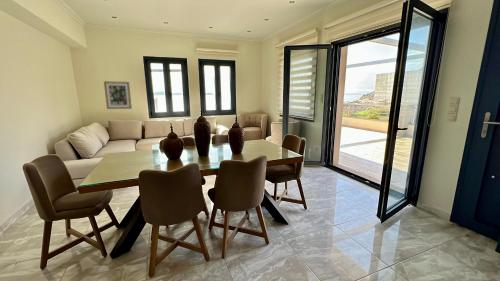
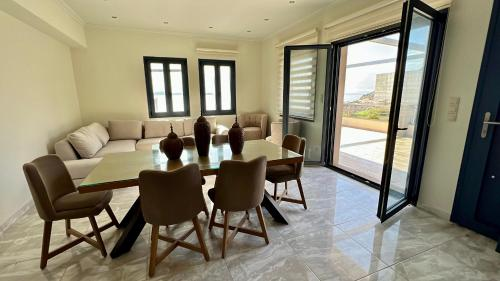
- wall art [103,80,133,110]
